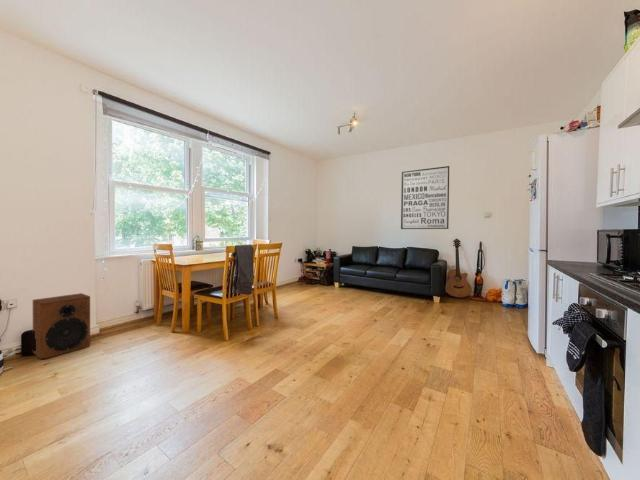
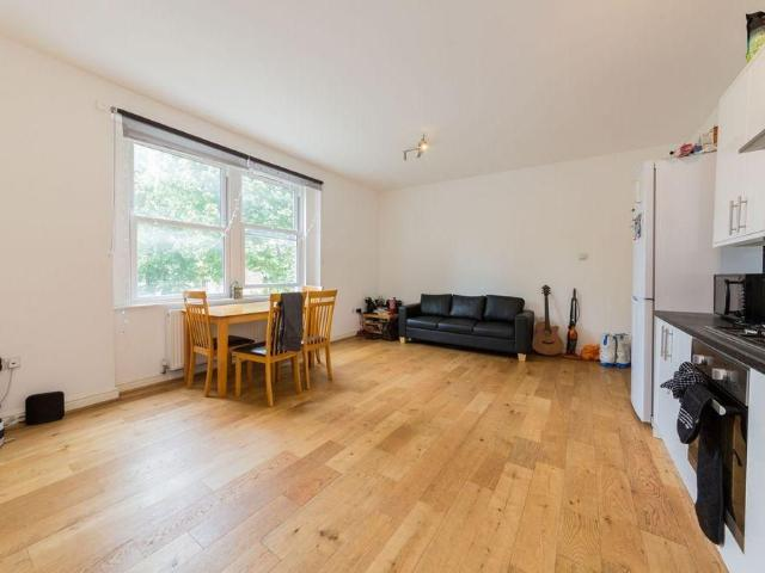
- wall art [400,165,450,230]
- speaker [32,292,91,360]
